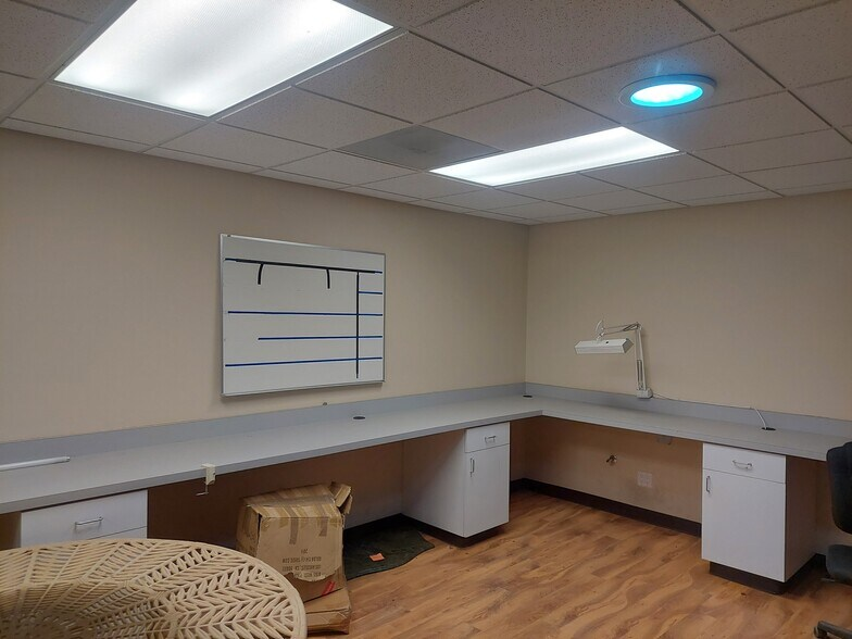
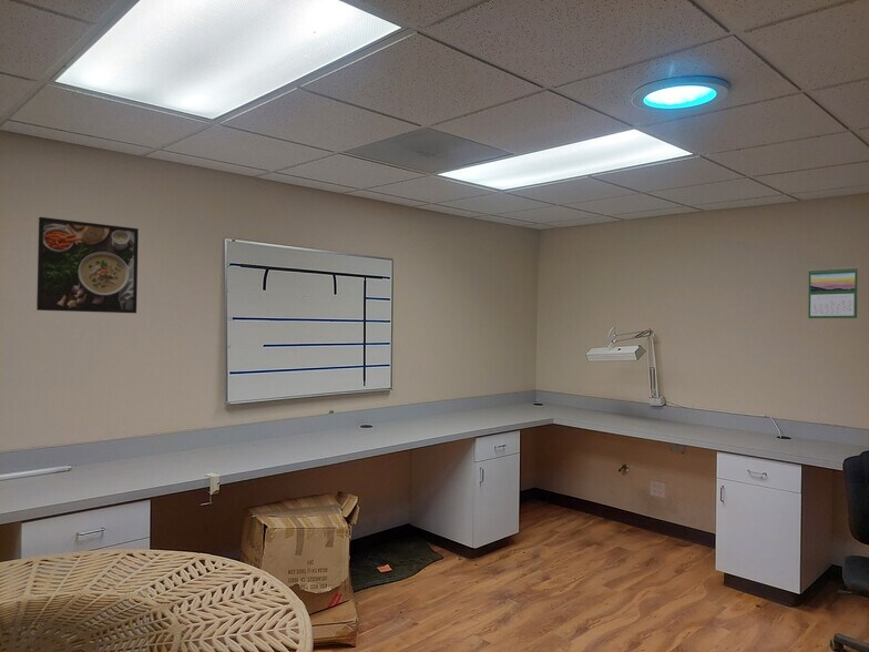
+ calendar [807,266,859,319]
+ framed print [35,216,140,314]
